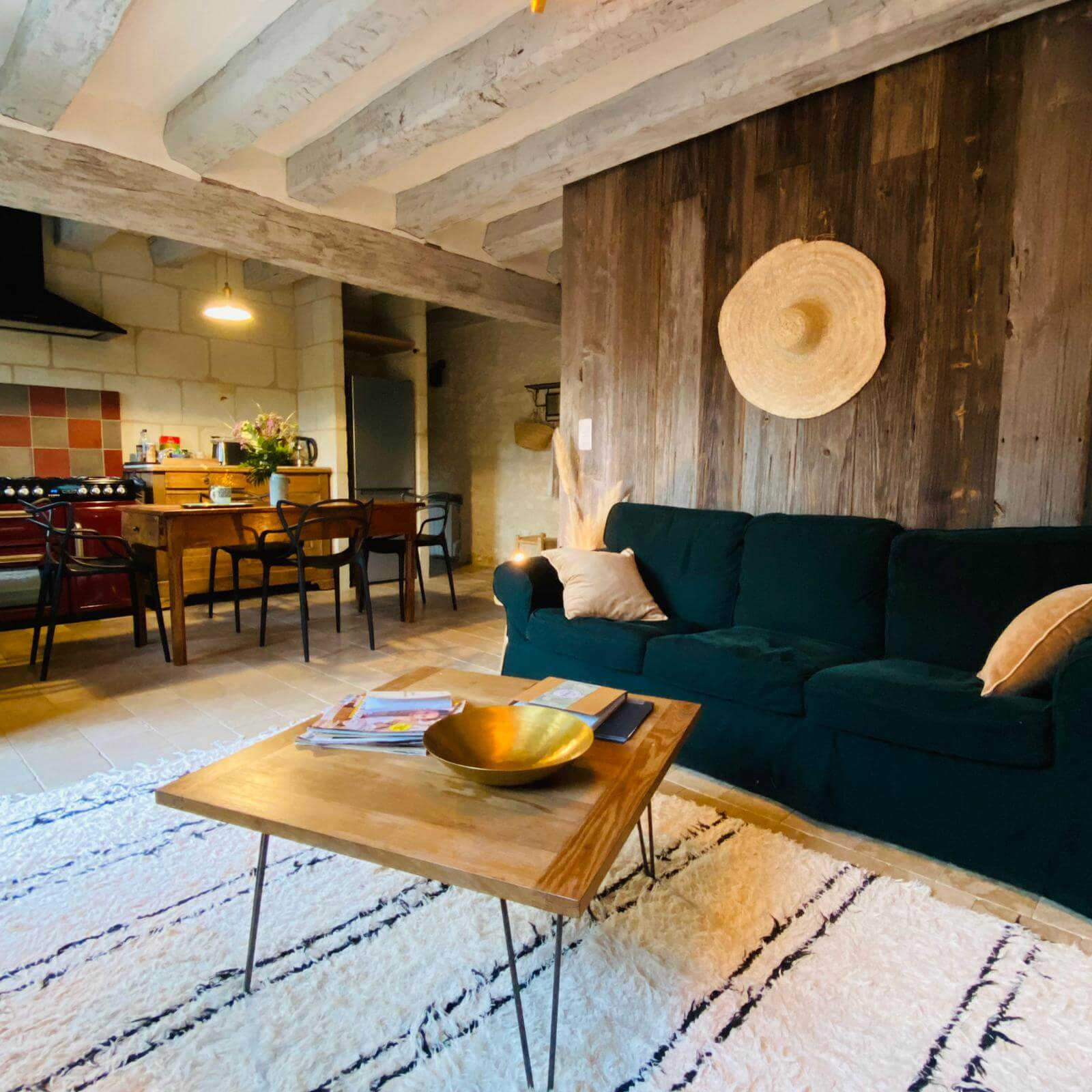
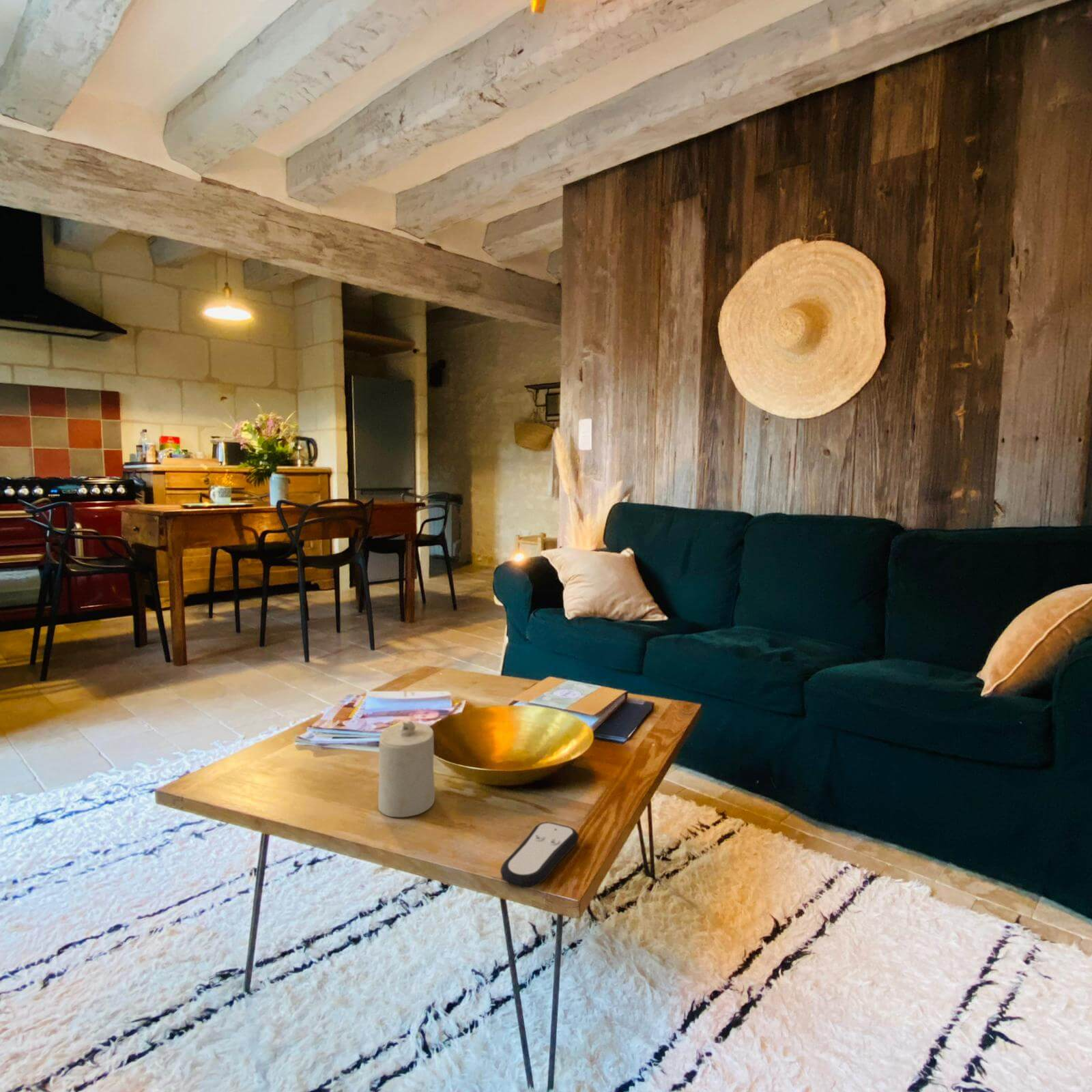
+ remote control [500,821,579,889]
+ candle [377,720,435,818]
